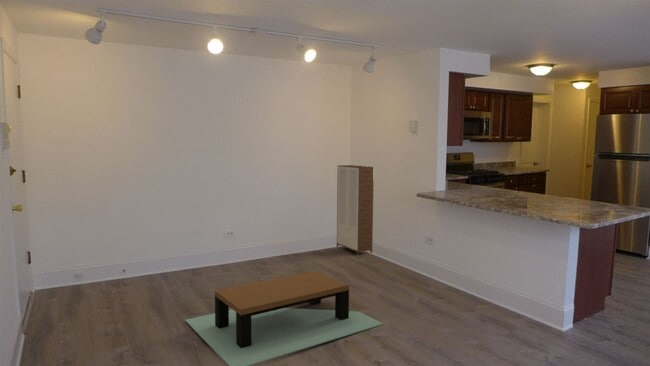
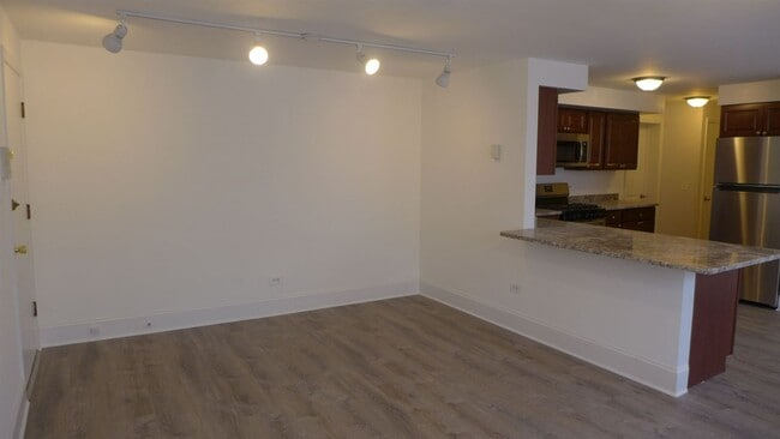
- coffee table [184,270,384,366]
- cabinet [336,164,375,256]
